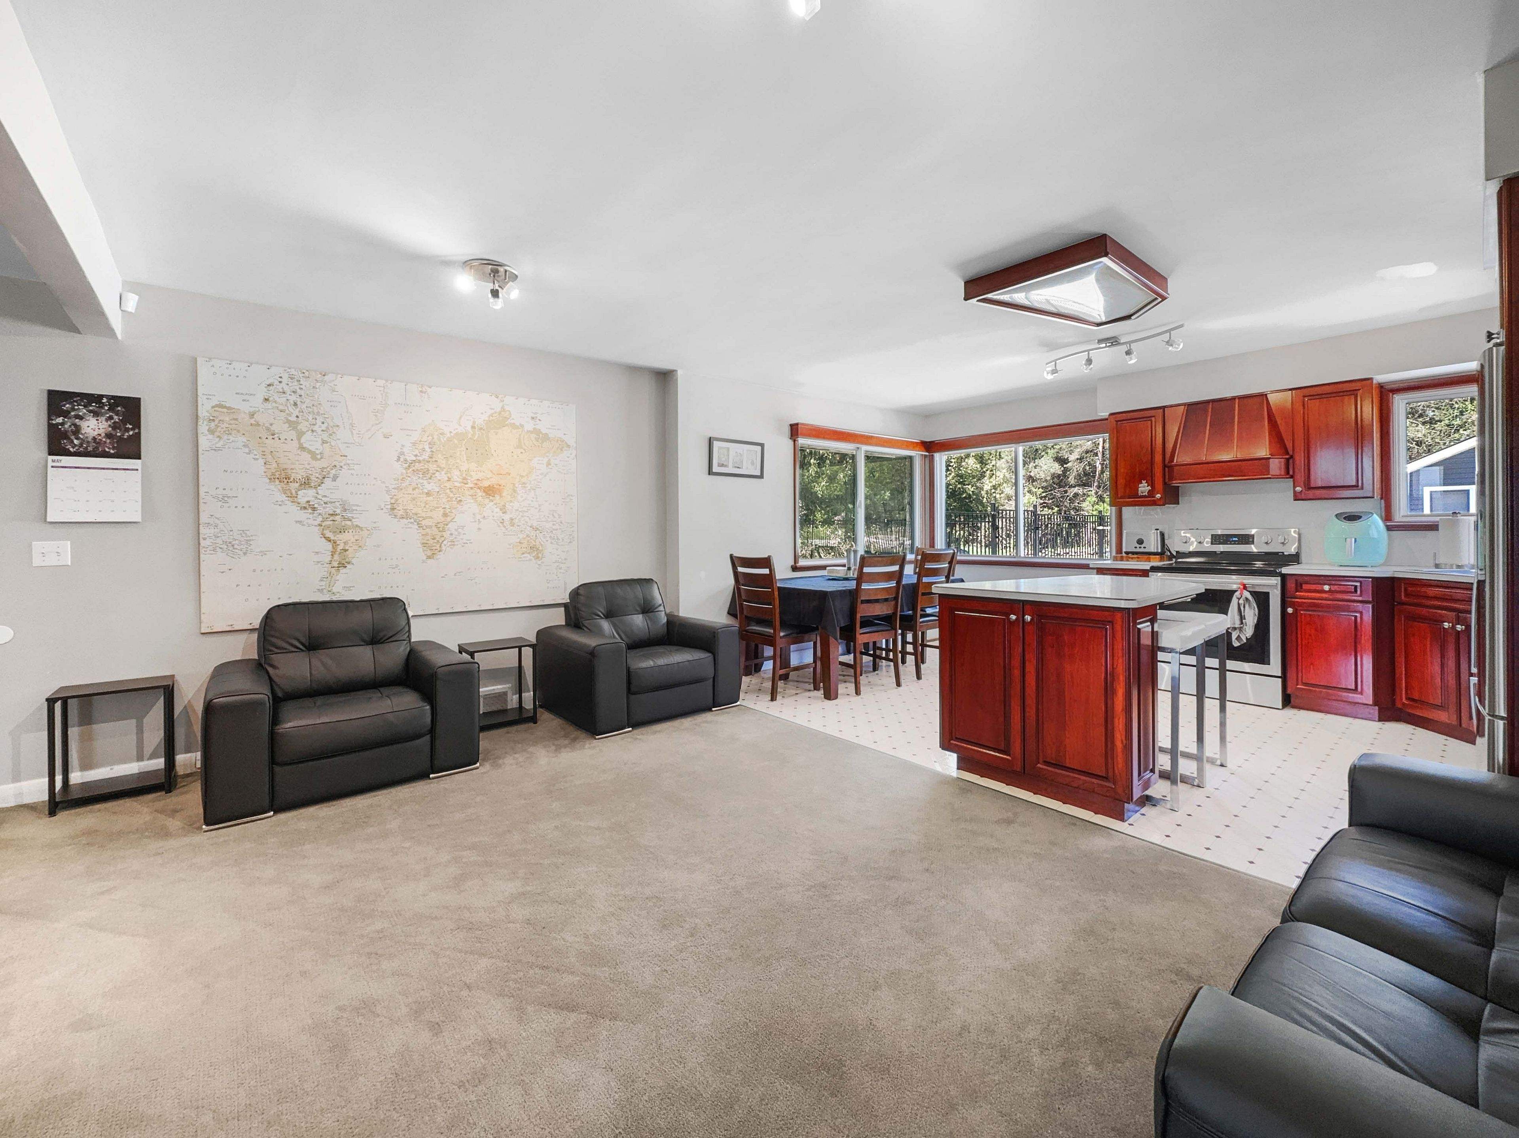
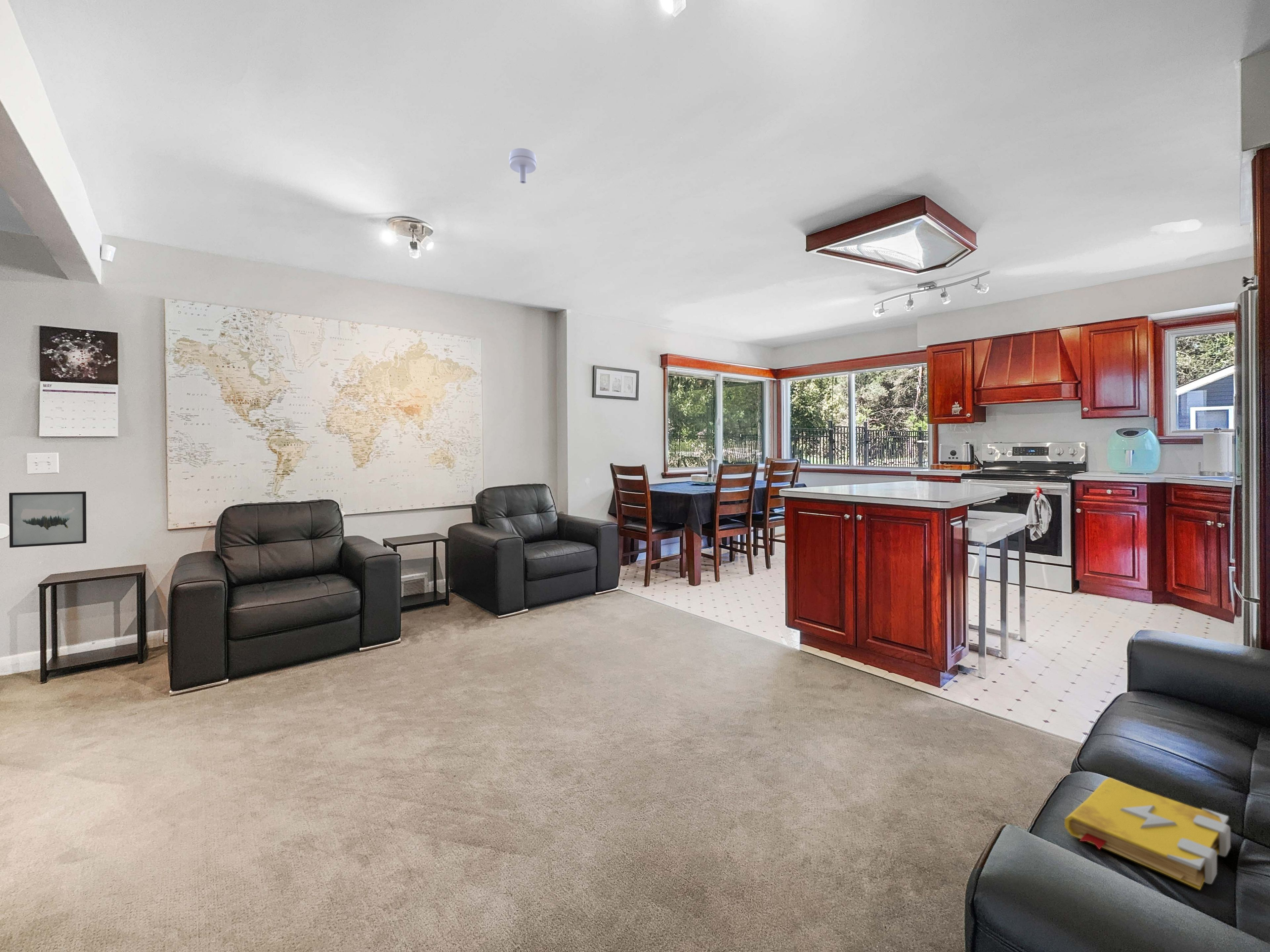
+ spell book [1064,777,1231,890]
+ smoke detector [509,148,537,184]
+ wall art [9,491,87,548]
